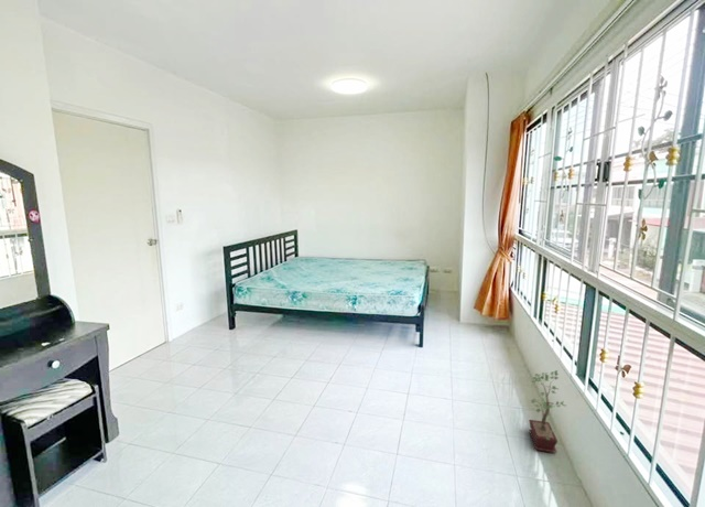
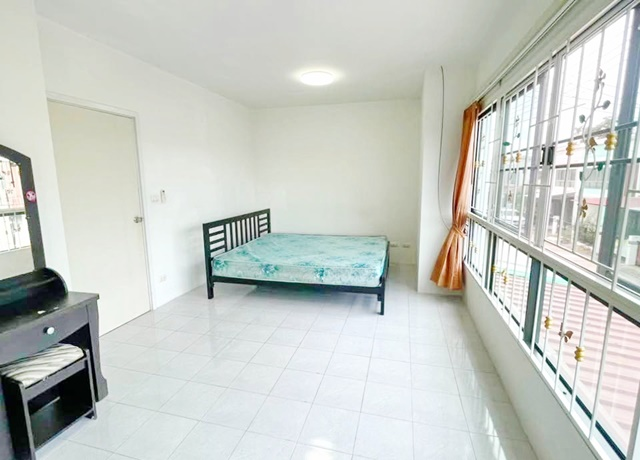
- potted plant [528,369,566,453]
